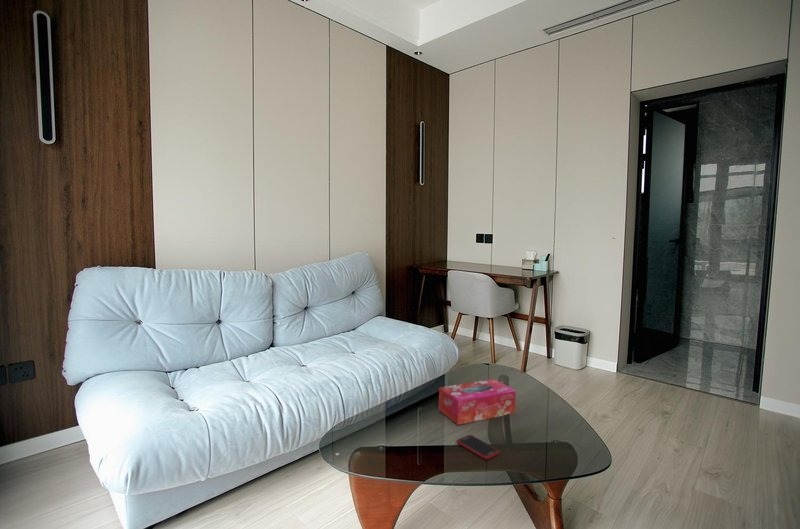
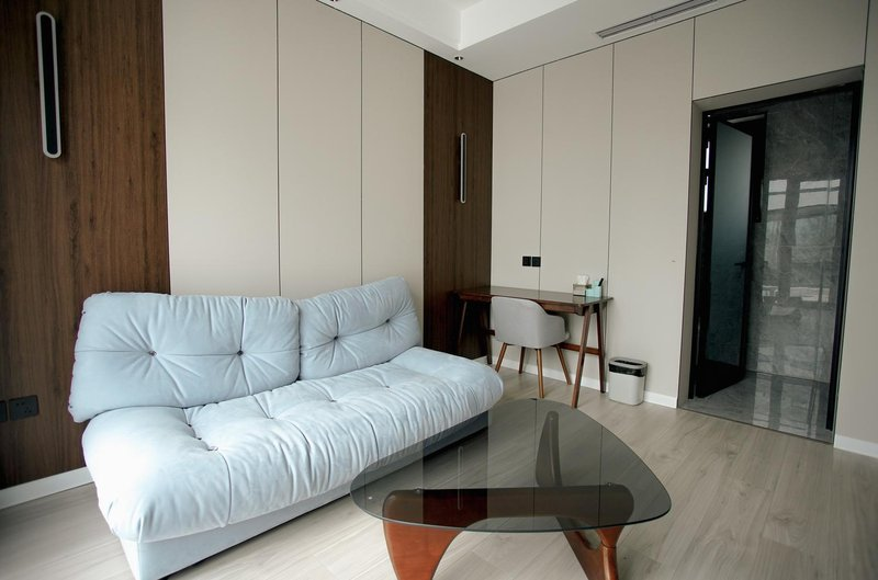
- cell phone [456,434,501,460]
- tissue box [438,378,517,426]
